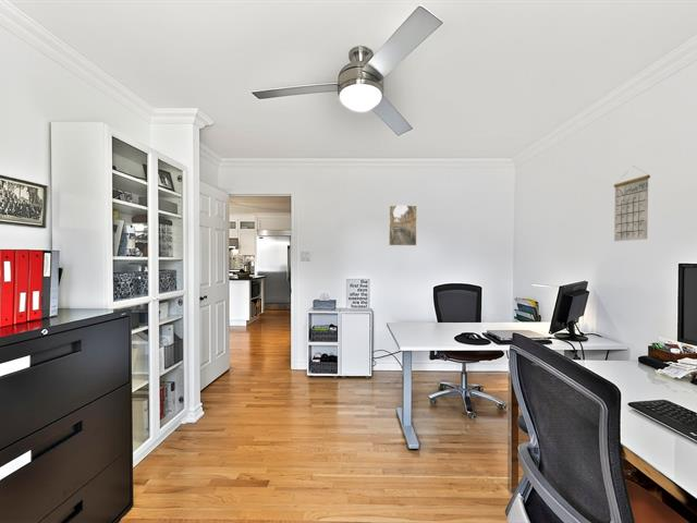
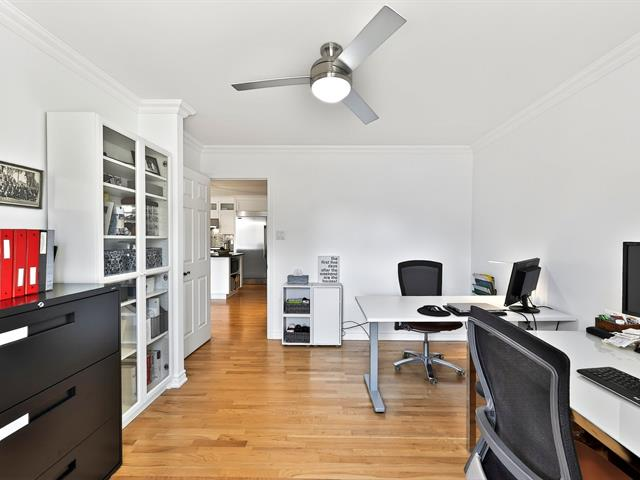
- calendar [613,166,651,242]
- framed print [388,204,418,247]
